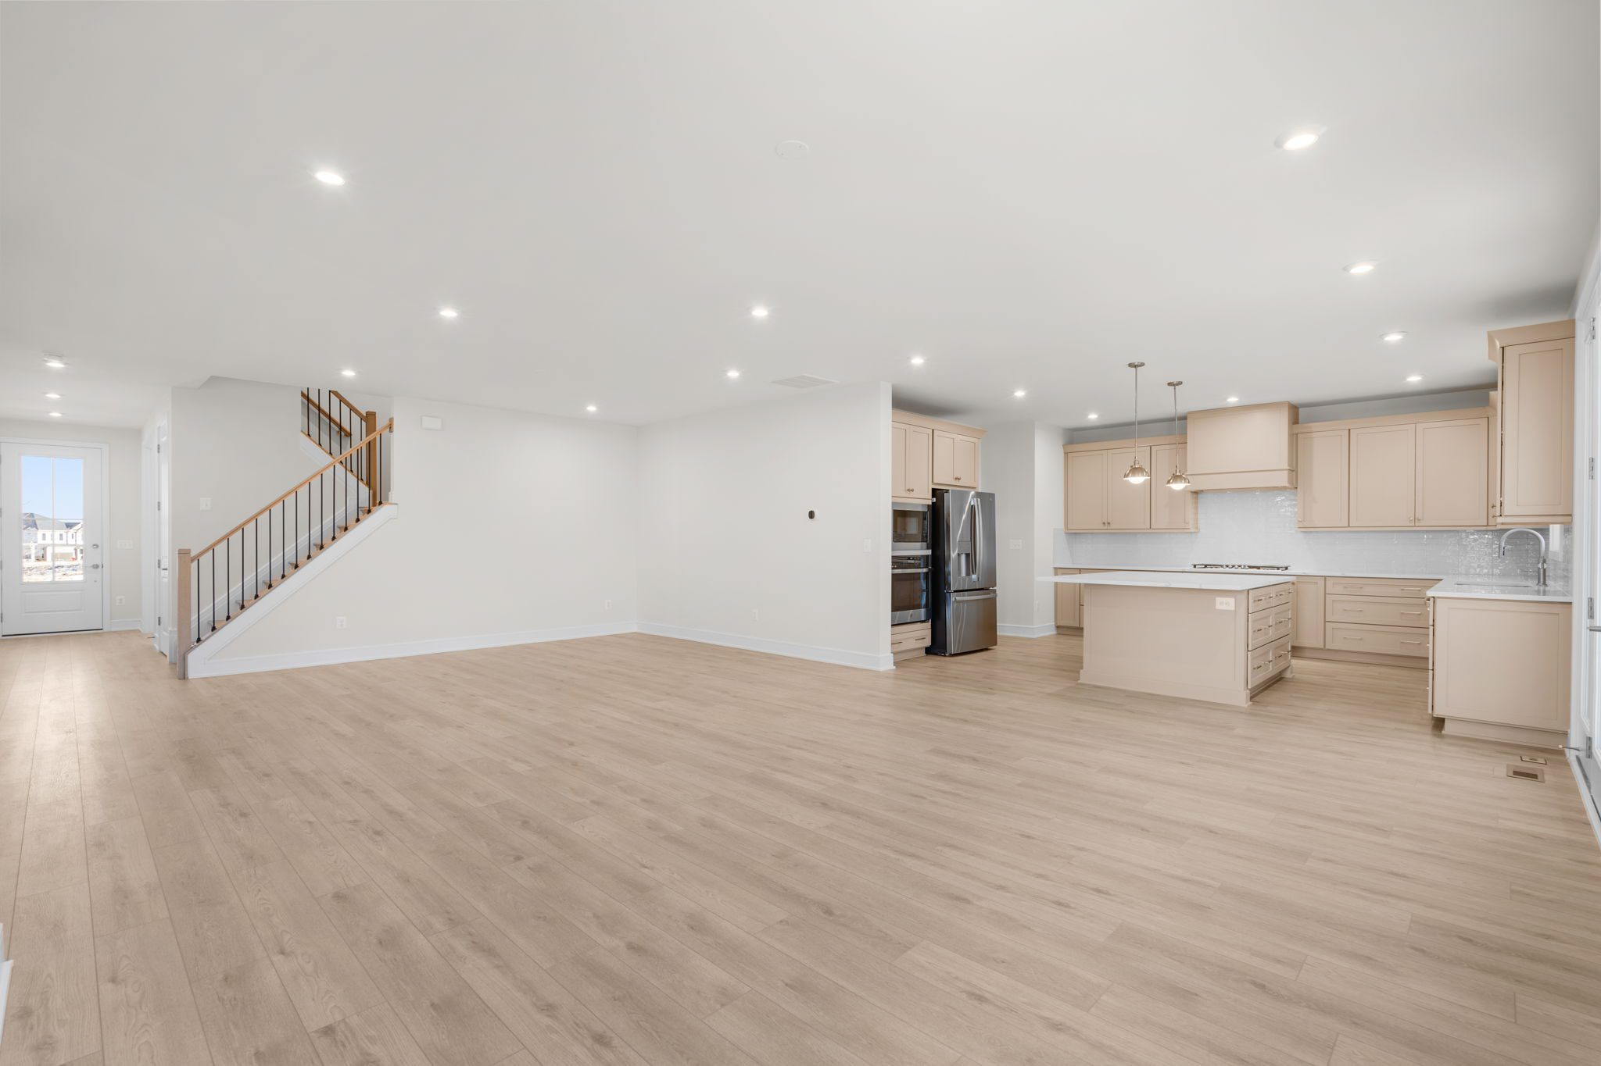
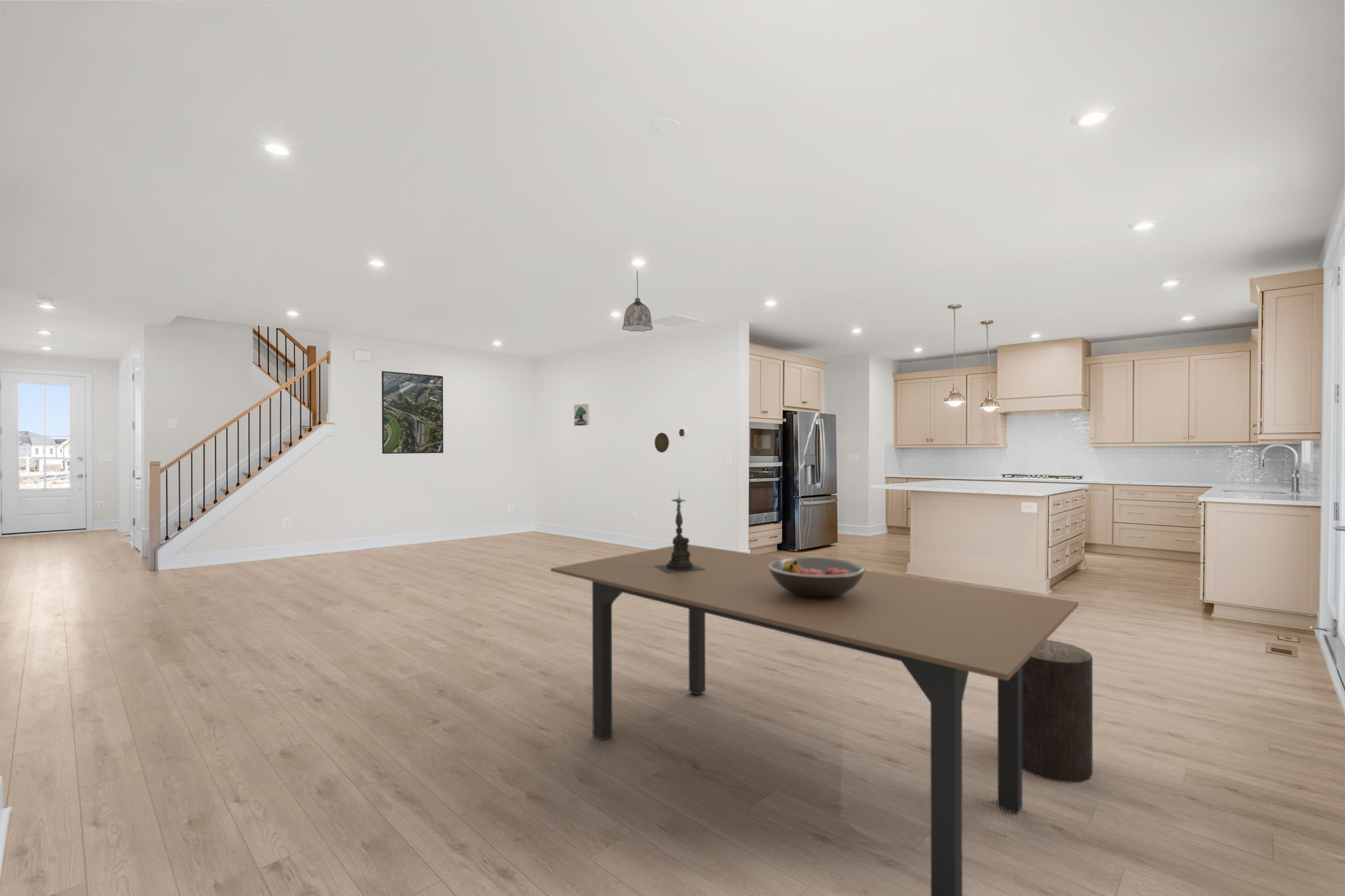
+ candle holder [655,488,705,573]
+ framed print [573,403,590,427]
+ stool [1023,639,1093,783]
+ decorative plate [654,432,670,453]
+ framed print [381,370,444,454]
+ pendant lamp [621,270,654,332]
+ dining table [550,544,1079,896]
+ fruit bowl [768,557,866,598]
